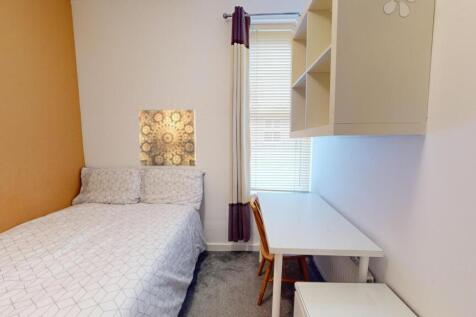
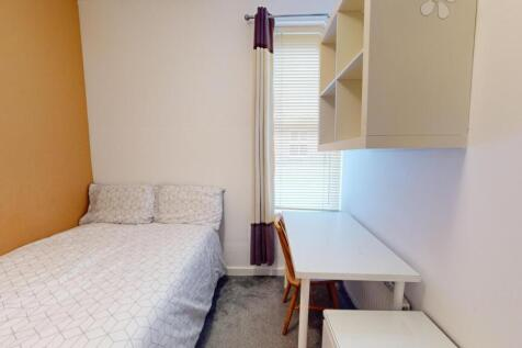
- wall art [138,109,197,167]
